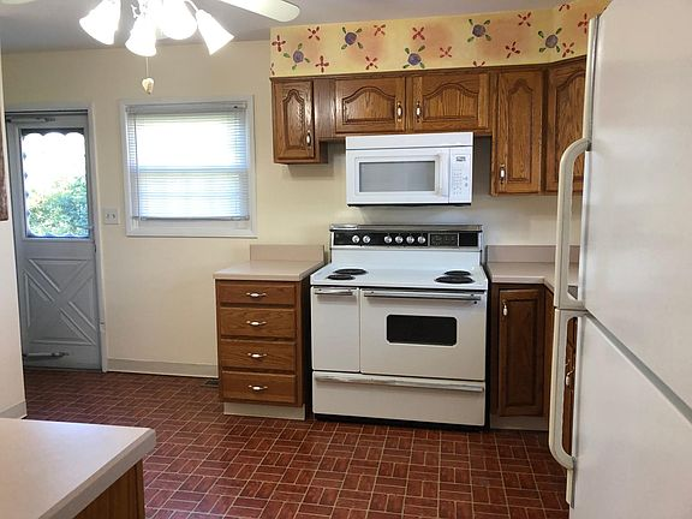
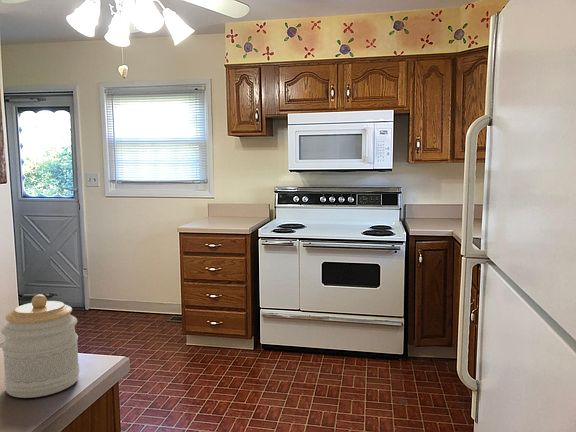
+ jar [0,294,80,399]
